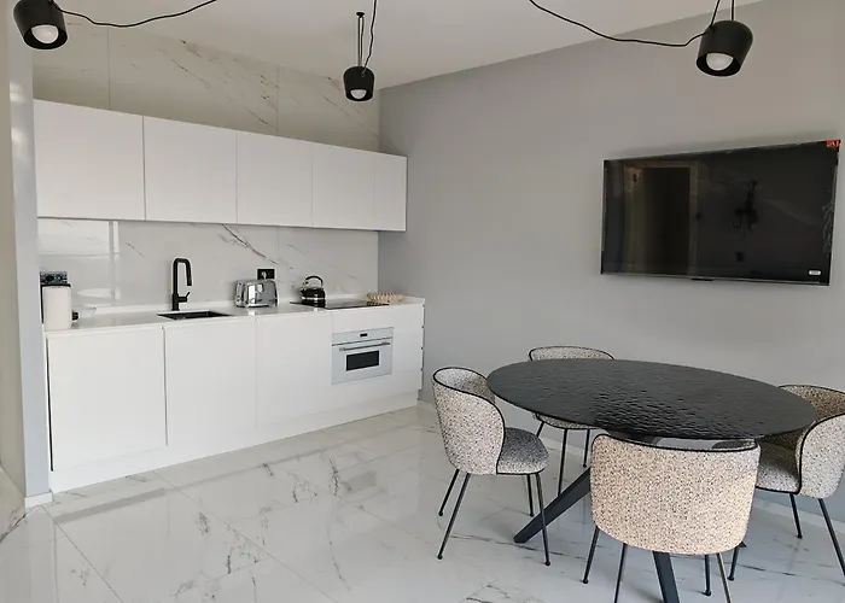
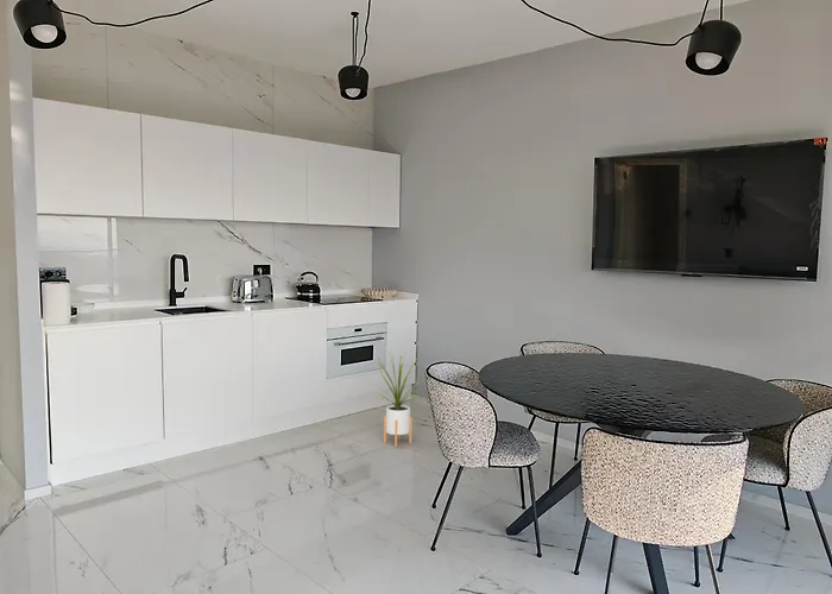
+ house plant [376,349,422,449]
